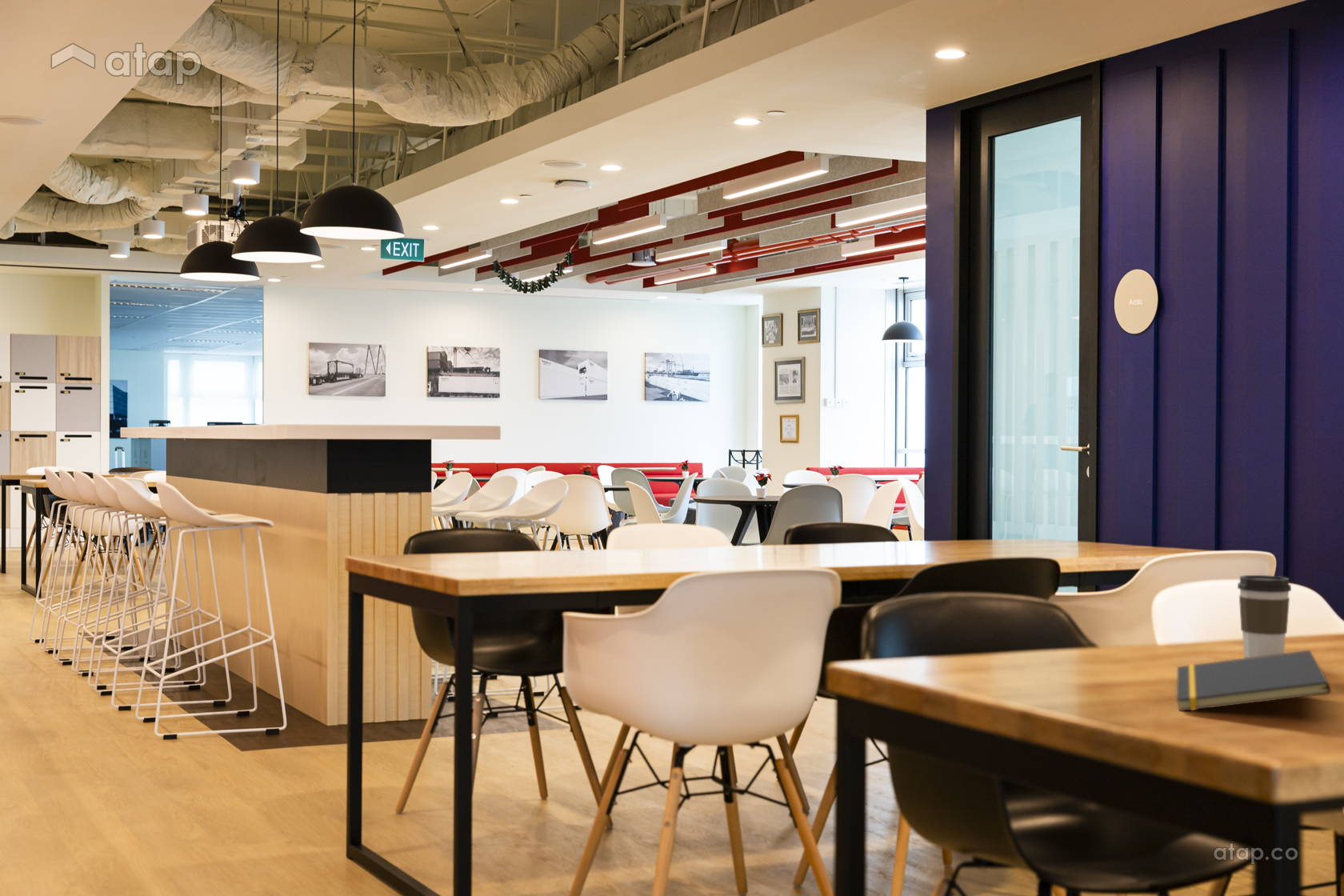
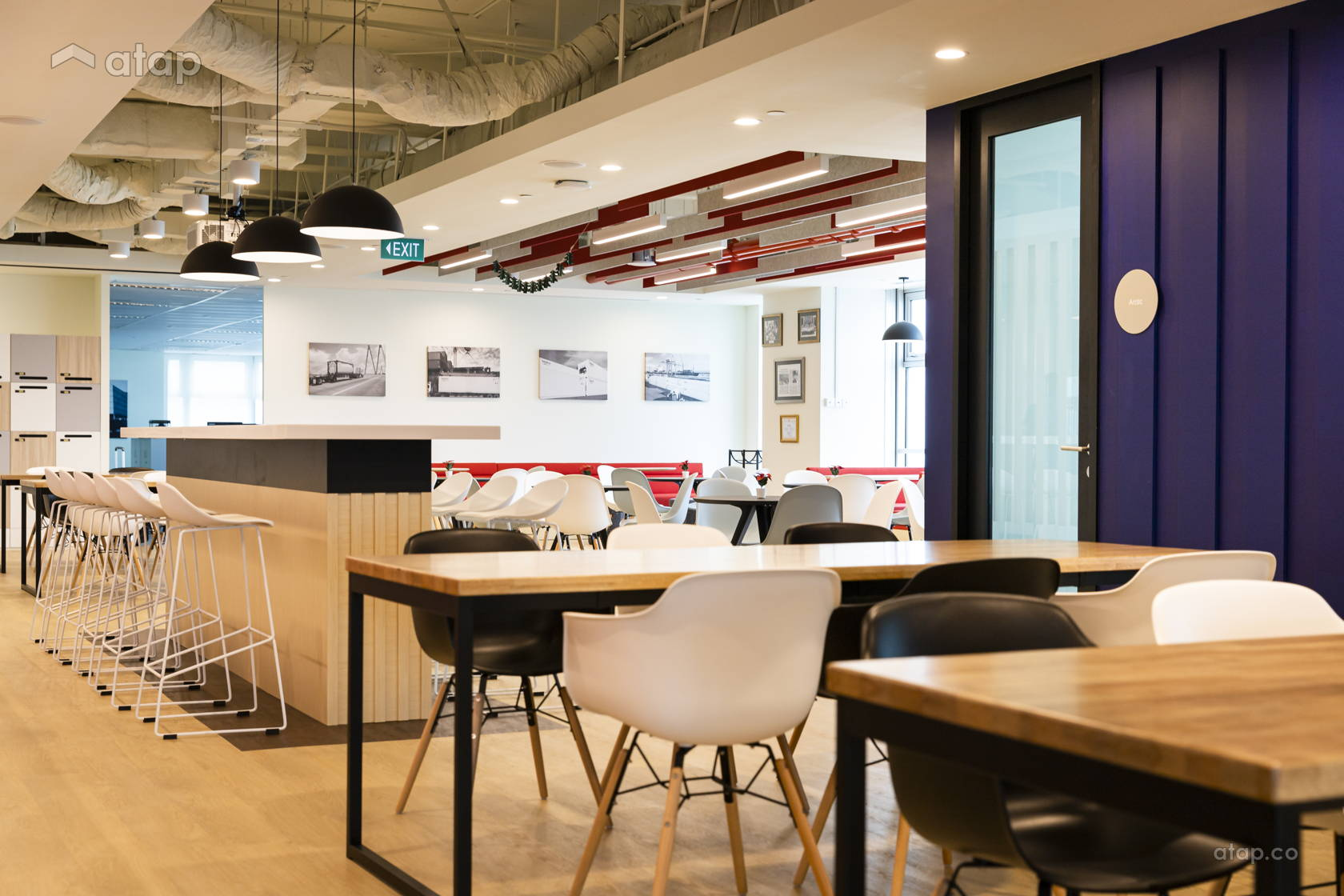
- coffee cup [1237,574,1292,658]
- notepad [1176,650,1332,712]
